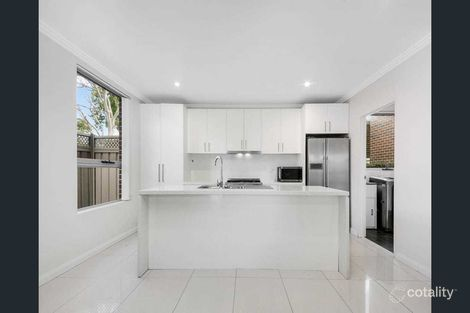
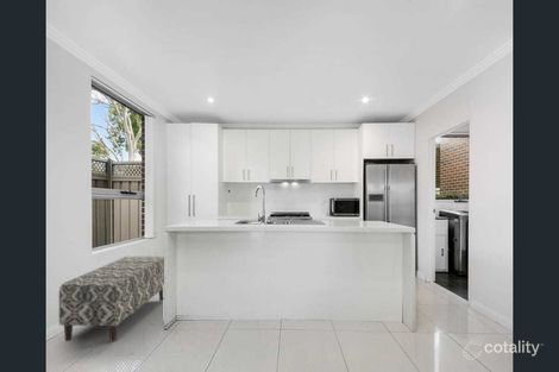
+ bench [58,256,165,343]
